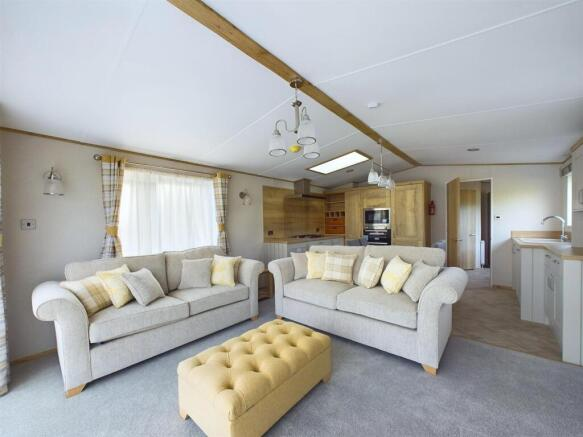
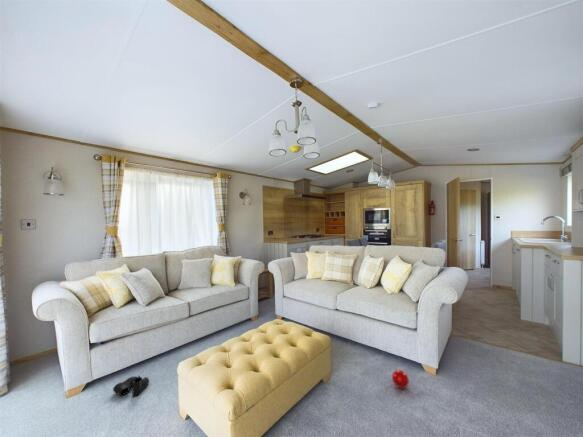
+ ball [391,369,410,390]
+ boots [112,375,150,397]
